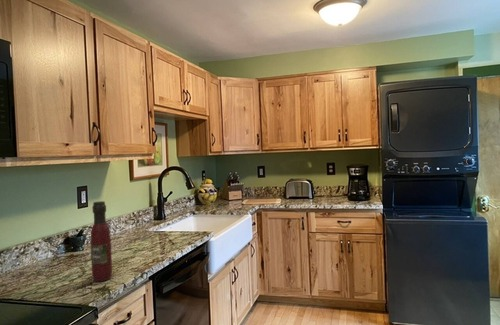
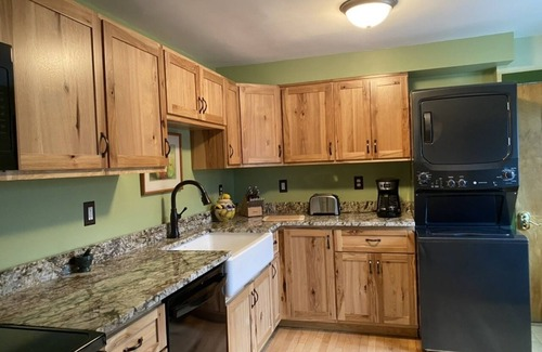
- wine bottle [90,200,113,283]
